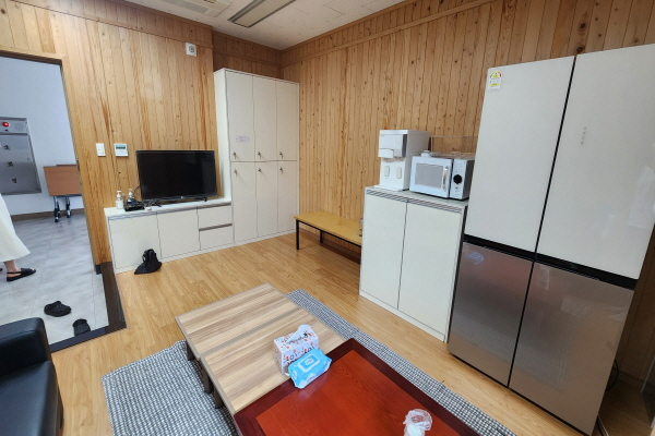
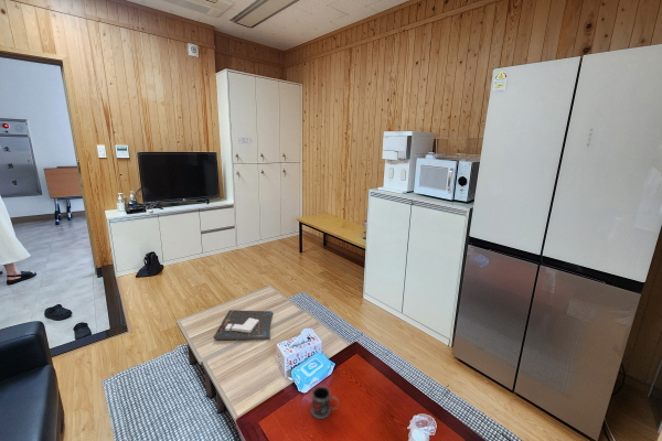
+ board game [213,309,274,341]
+ mug [310,385,340,420]
